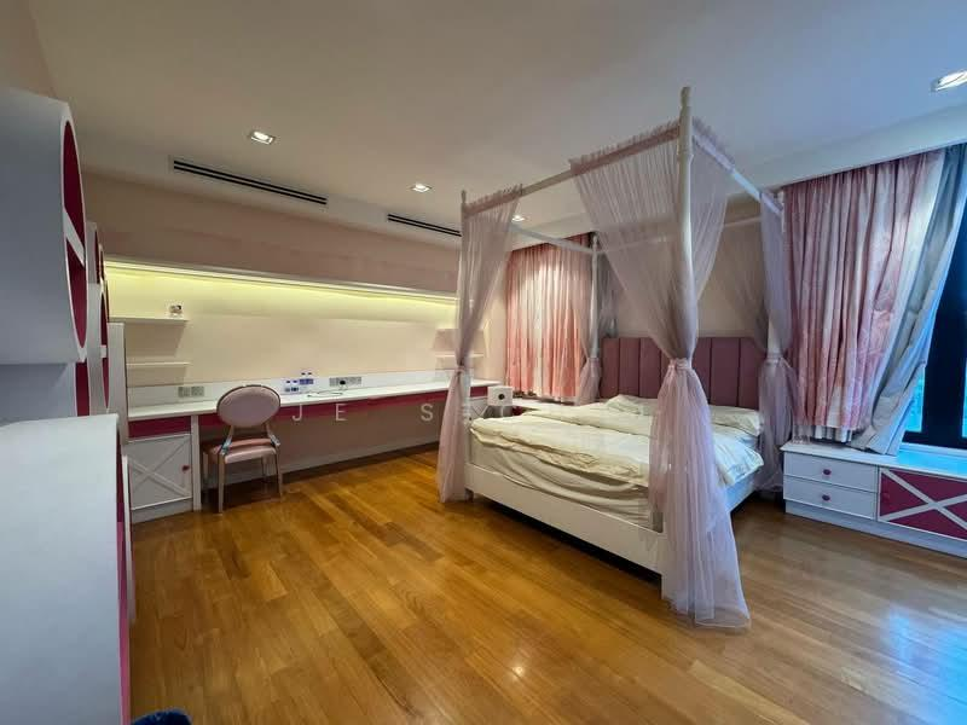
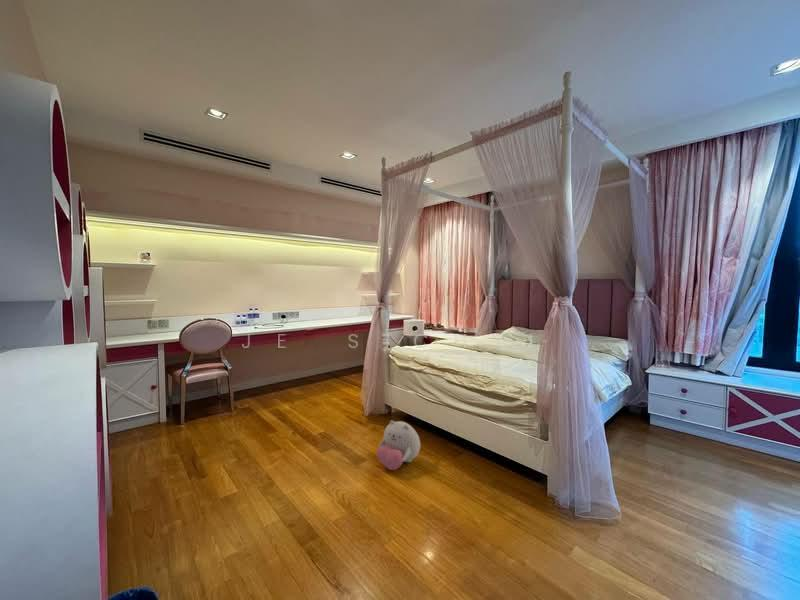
+ plush toy [376,420,421,471]
